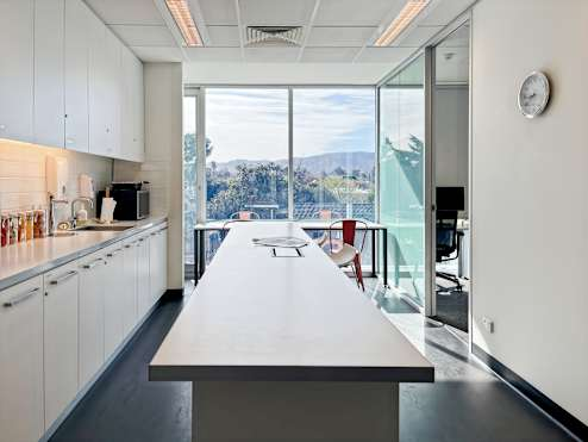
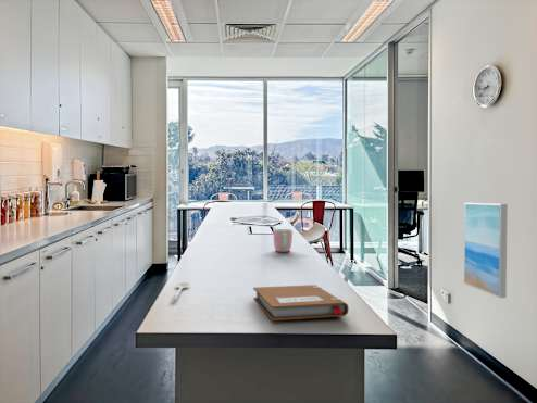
+ wall art [463,202,509,299]
+ cup [272,228,294,253]
+ stirrer [172,280,191,301]
+ notebook [252,284,349,322]
